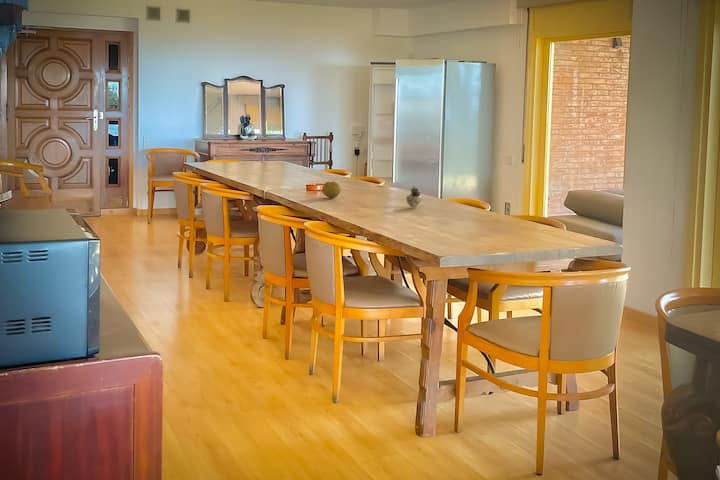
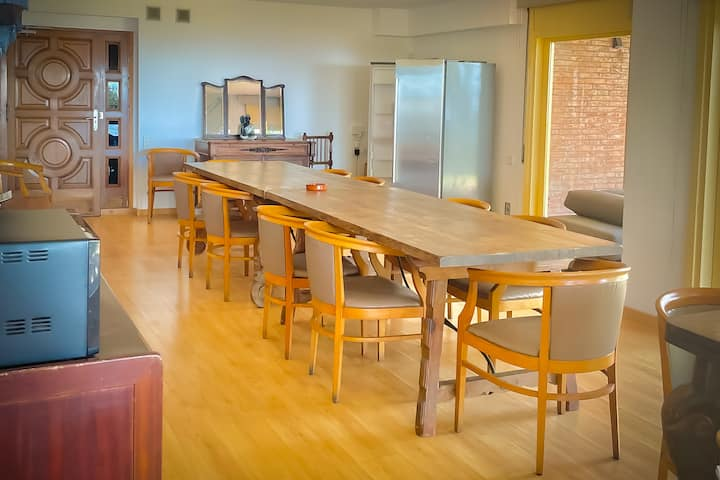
- succulent plant [406,183,437,208]
- fruit [321,180,342,199]
